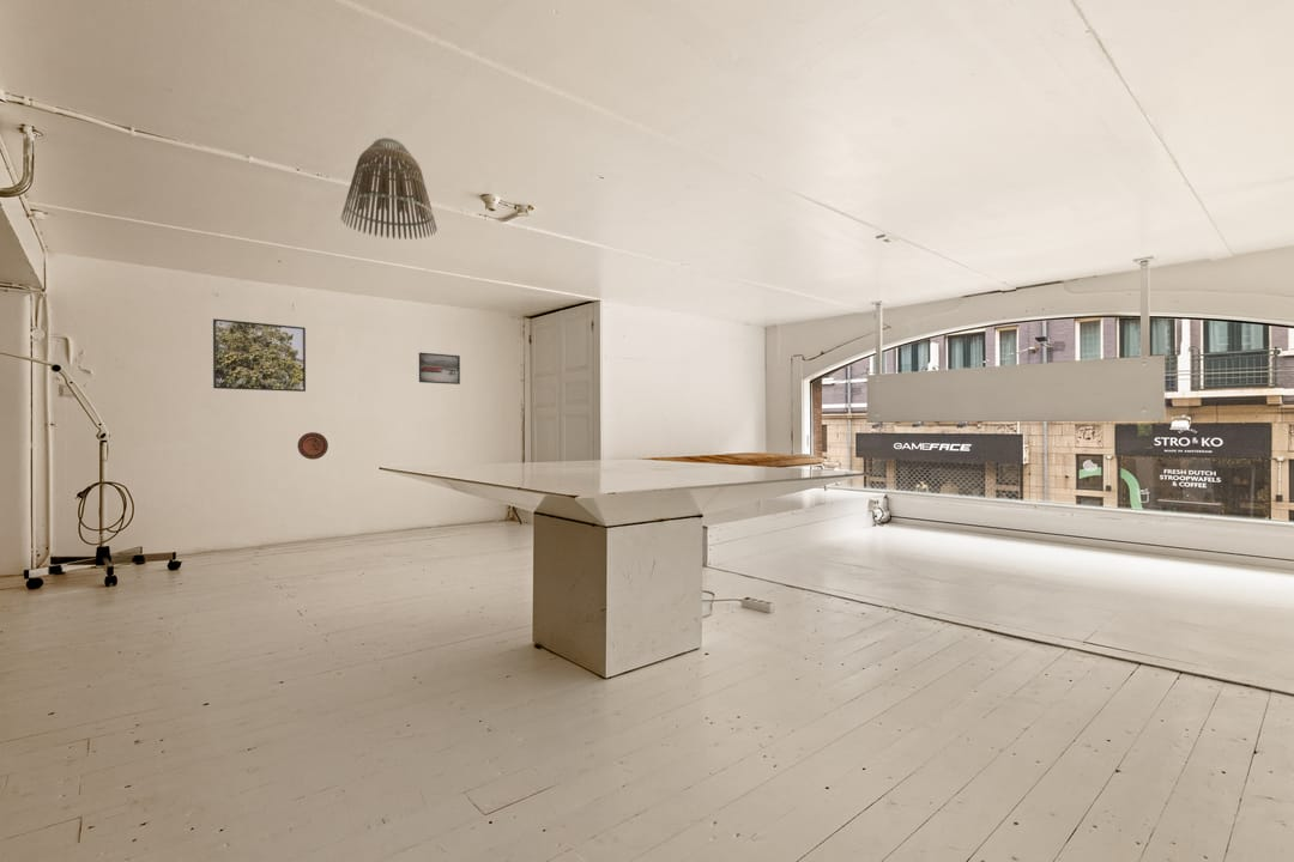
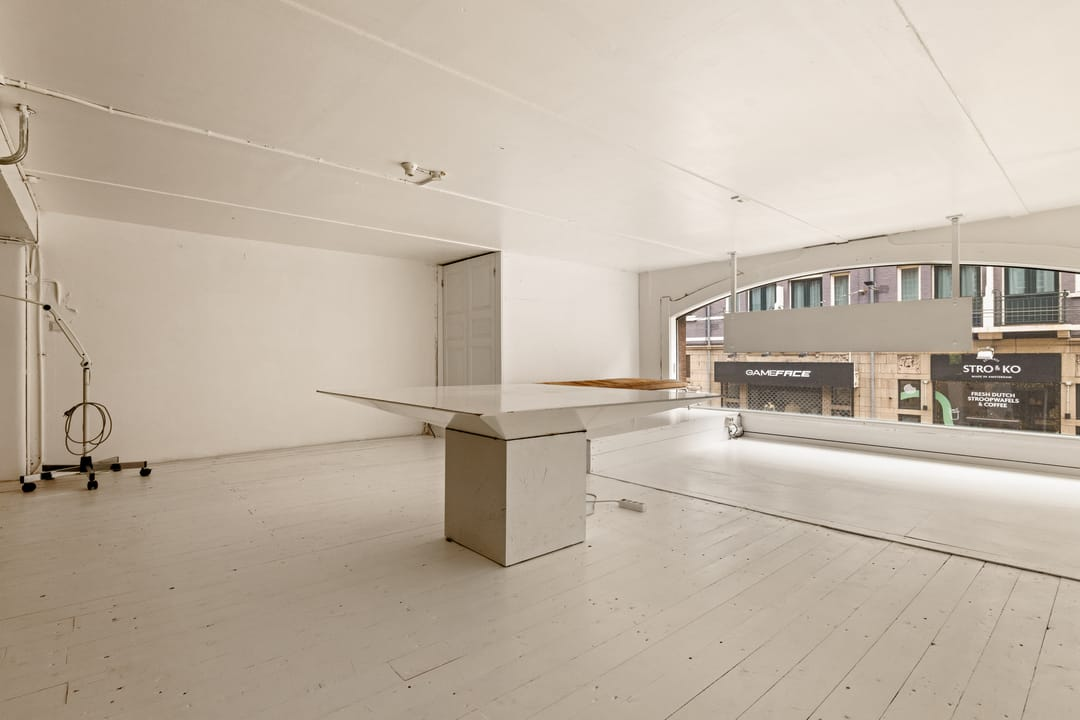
- decorative plate [296,431,329,461]
- lamp shade [340,136,439,241]
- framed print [212,317,307,393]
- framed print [418,352,461,386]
